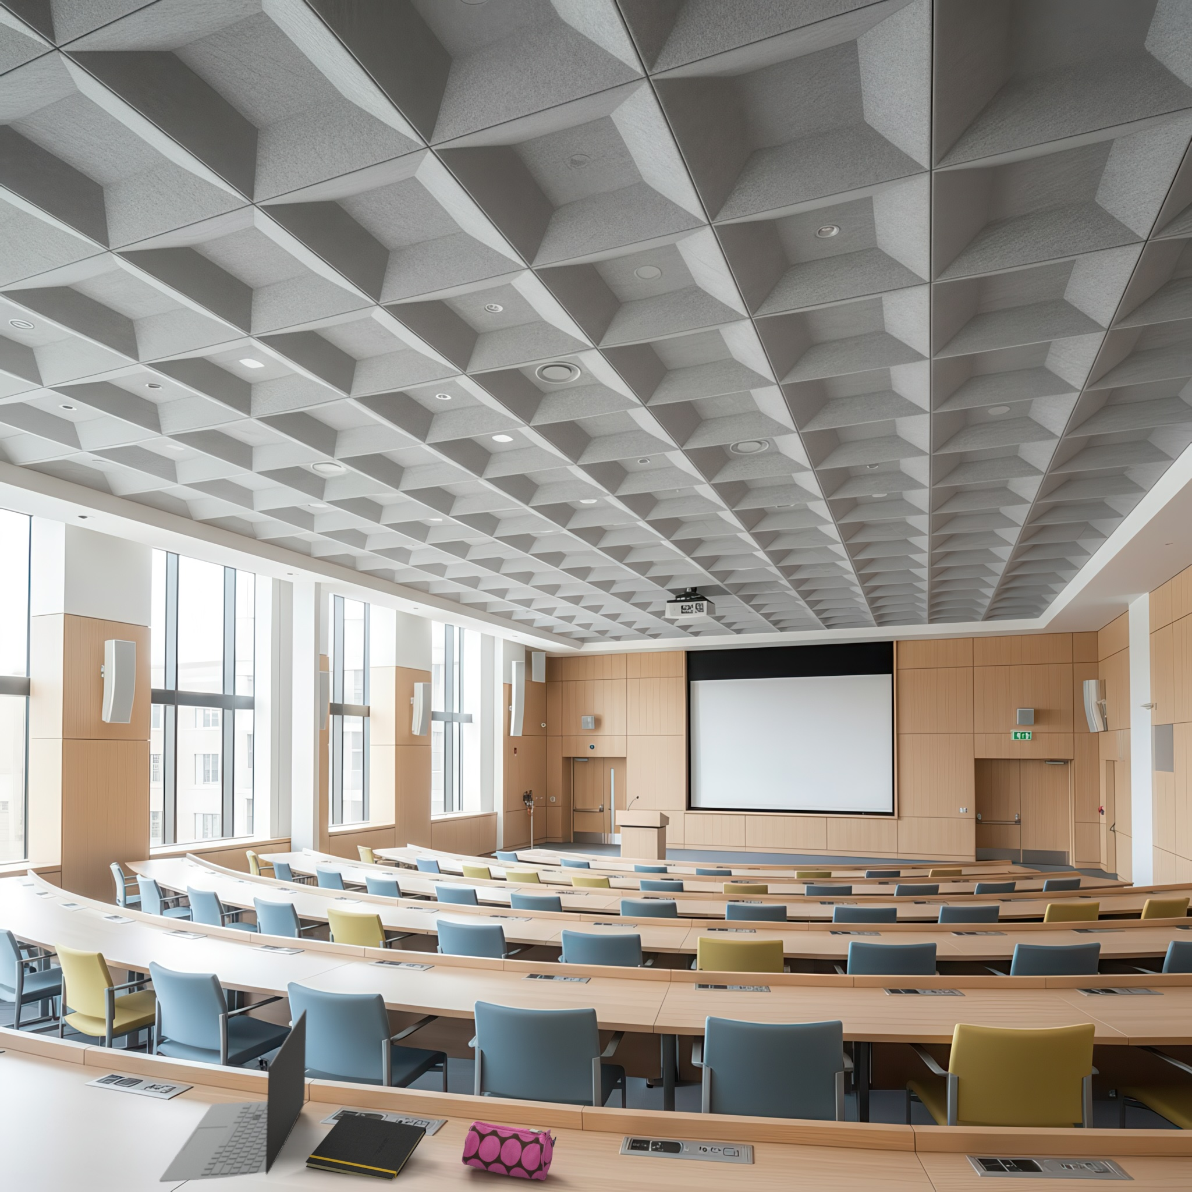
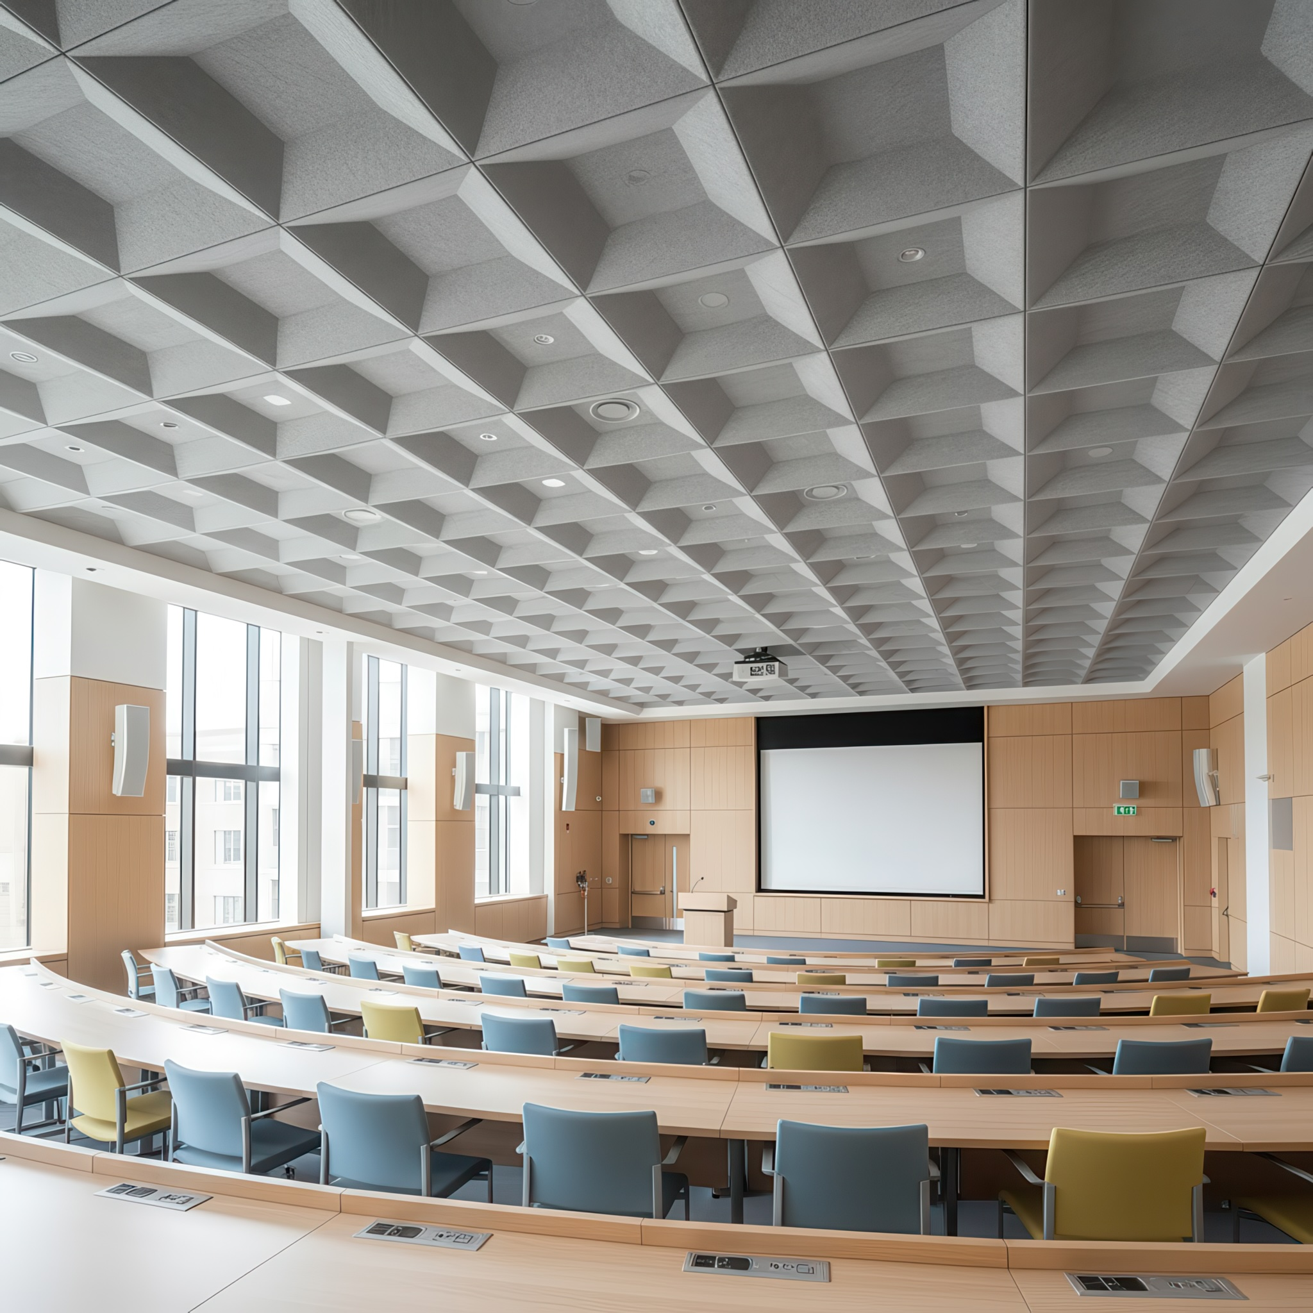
- pencil case [462,1120,557,1181]
- laptop [159,1009,308,1182]
- notepad [305,1112,427,1181]
